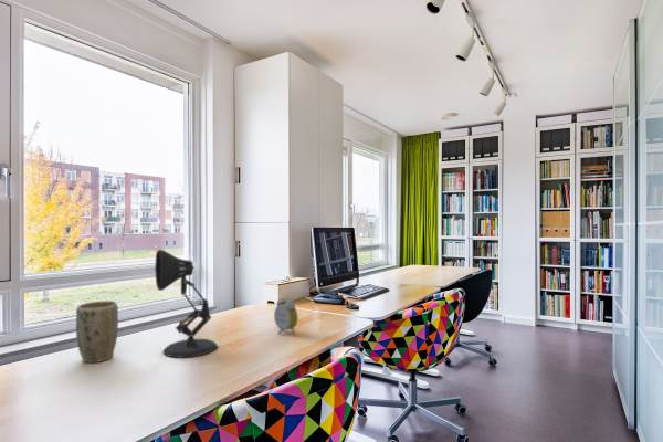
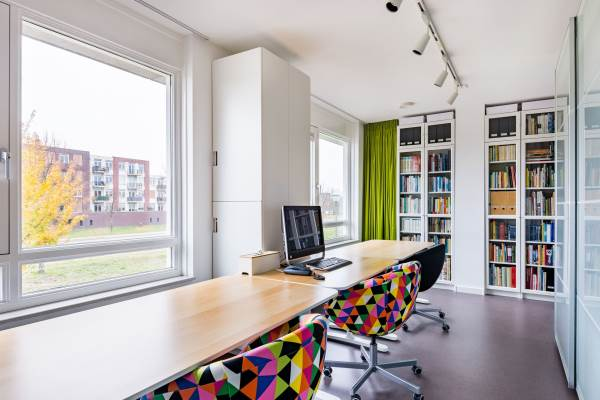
- desk lamp [154,249,219,359]
- plant pot [75,299,119,364]
- alarm clock [273,297,299,335]
